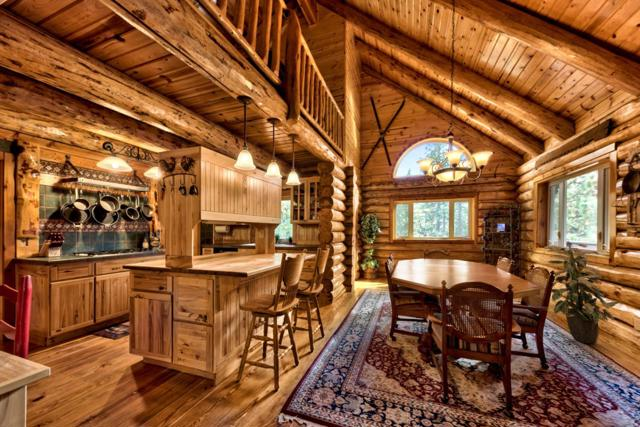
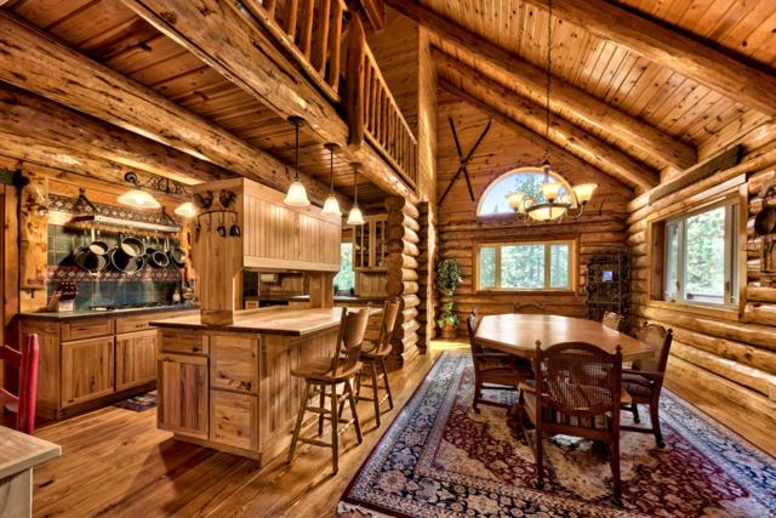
- indoor plant [543,243,620,344]
